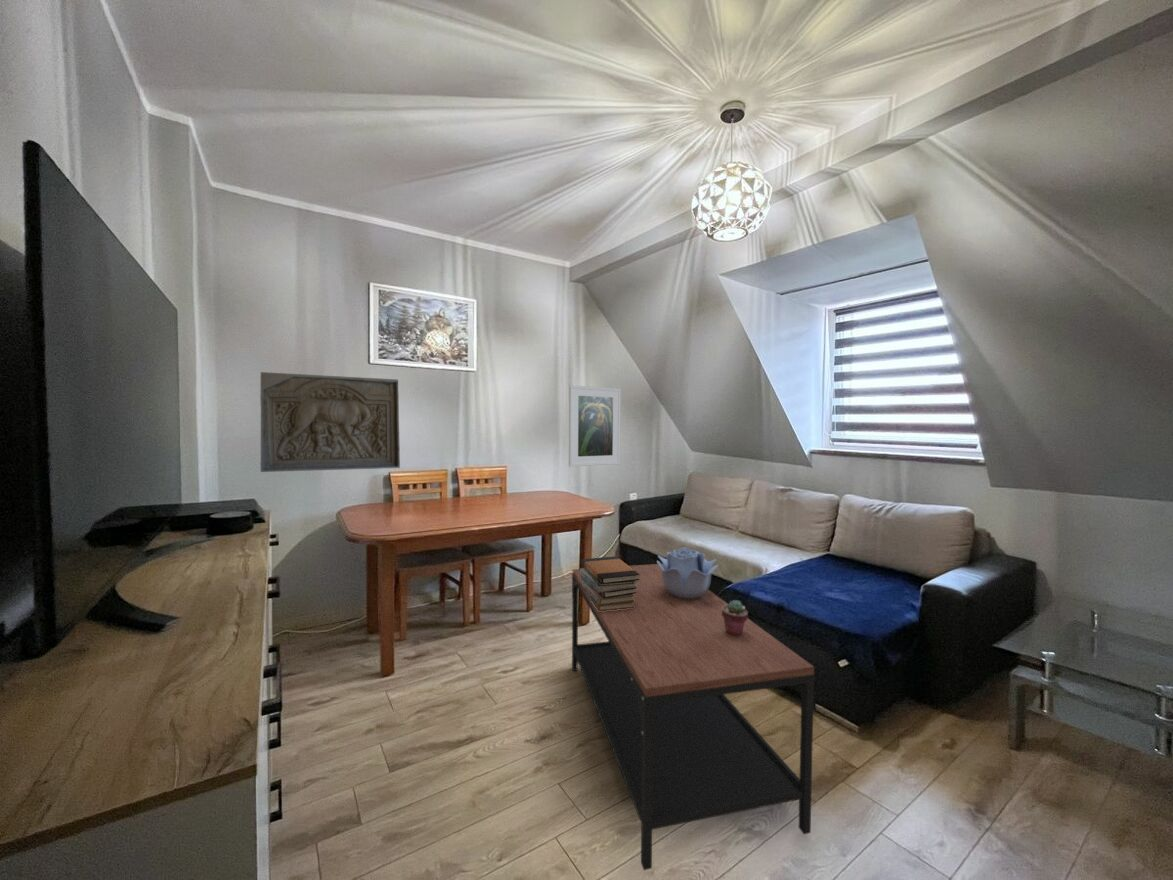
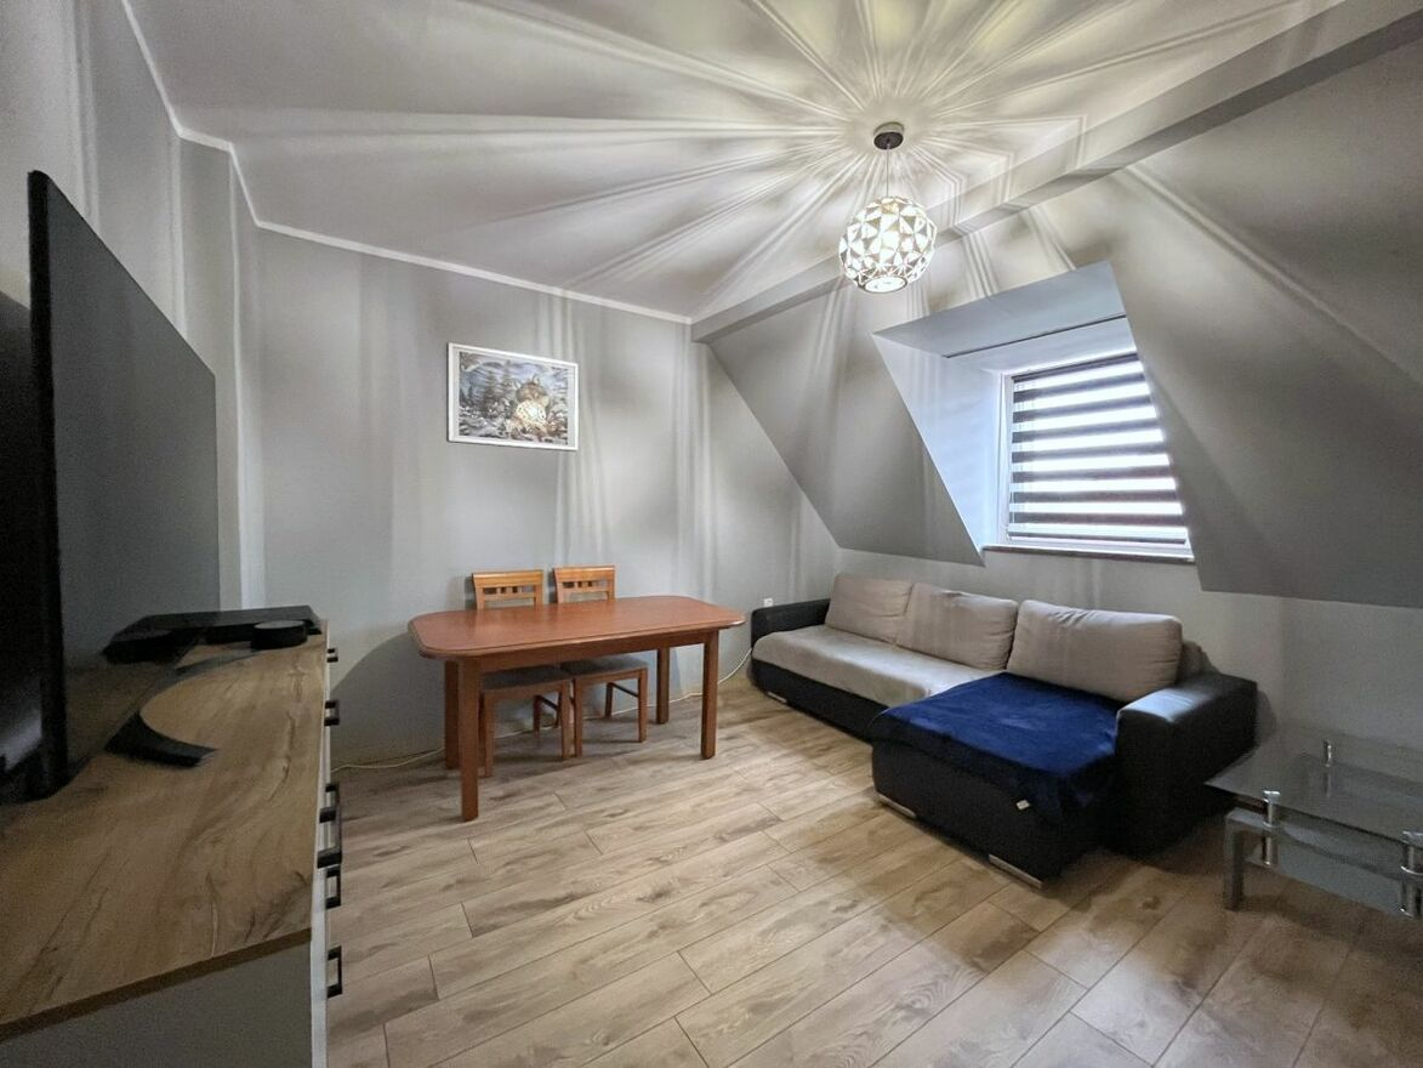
- relief panel [259,371,401,473]
- decorative bowl [656,546,719,599]
- coffee table [571,563,816,871]
- book stack [580,555,640,611]
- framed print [568,384,622,468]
- potted succulent [722,599,749,636]
